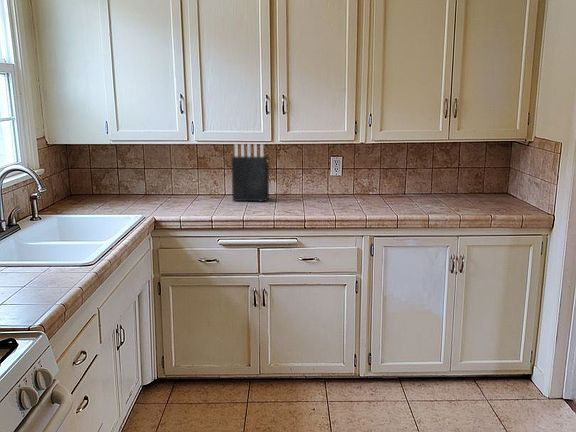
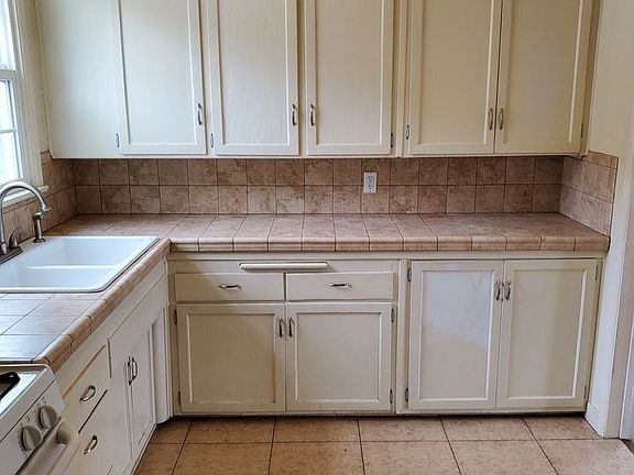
- knife block [231,143,270,203]
